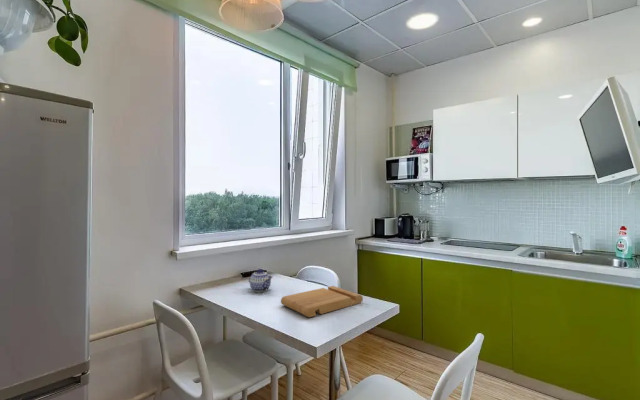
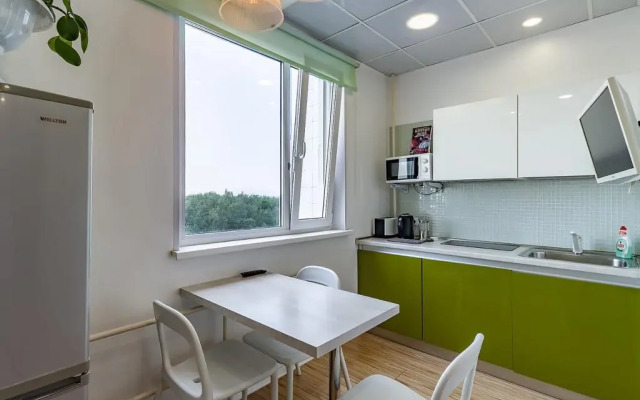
- teapot [248,268,273,293]
- cutting board [280,285,364,318]
